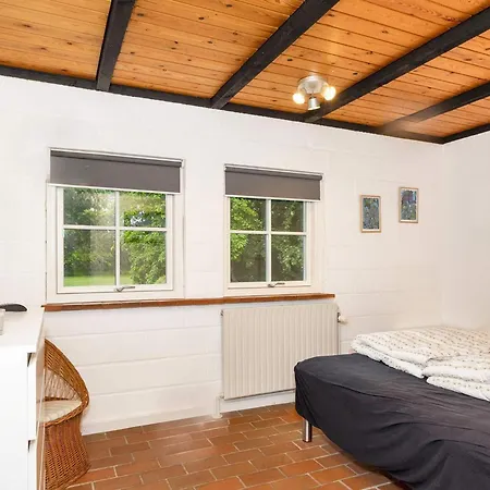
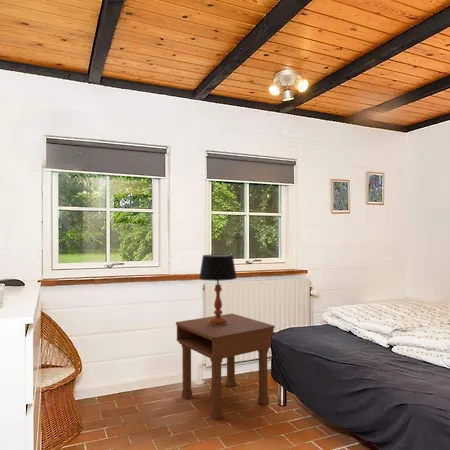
+ table lamp [198,253,238,326]
+ nightstand [175,313,276,421]
